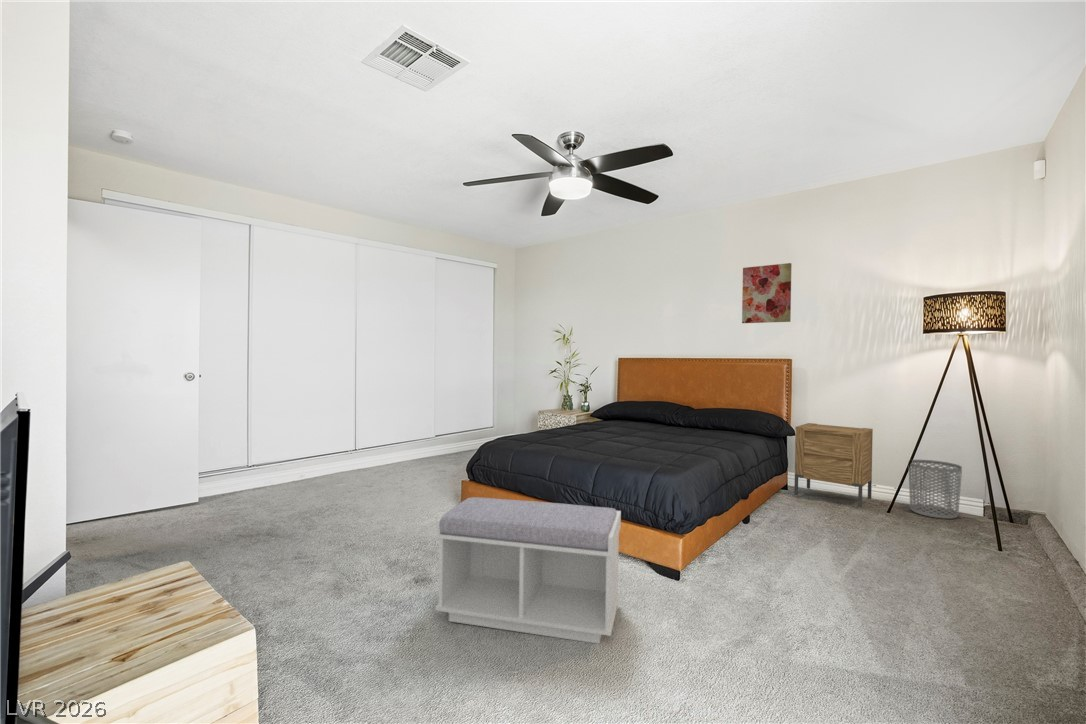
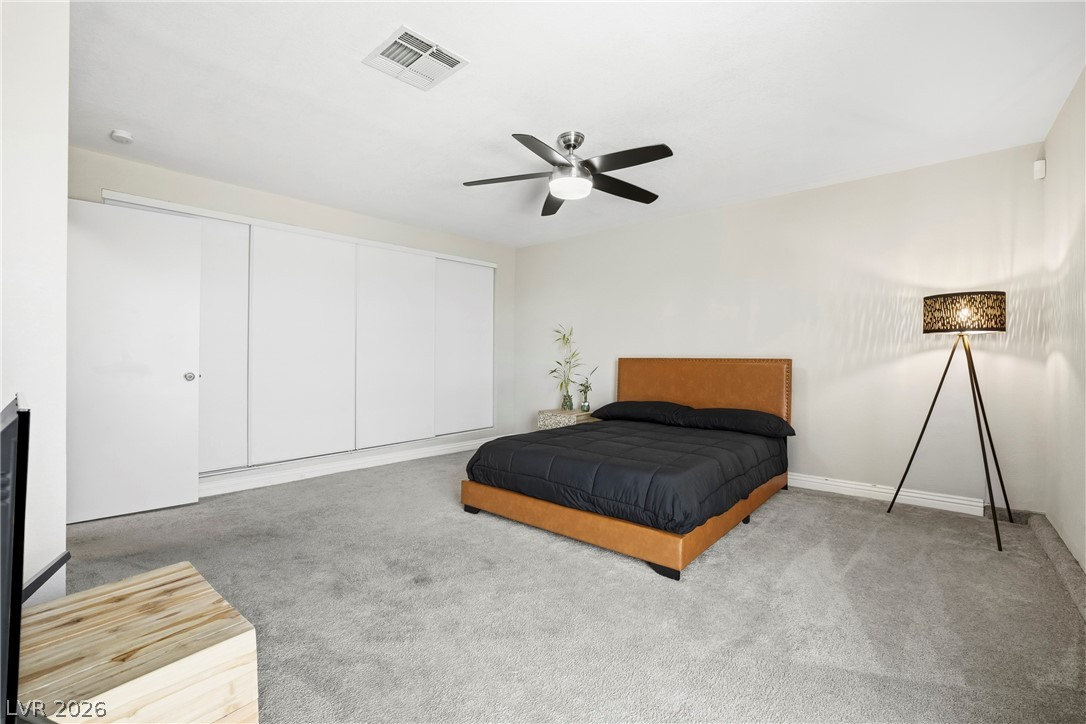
- waste bin [907,459,963,520]
- bench [434,496,622,645]
- nightstand [793,422,874,509]
- wall art [741,262,793,324]
